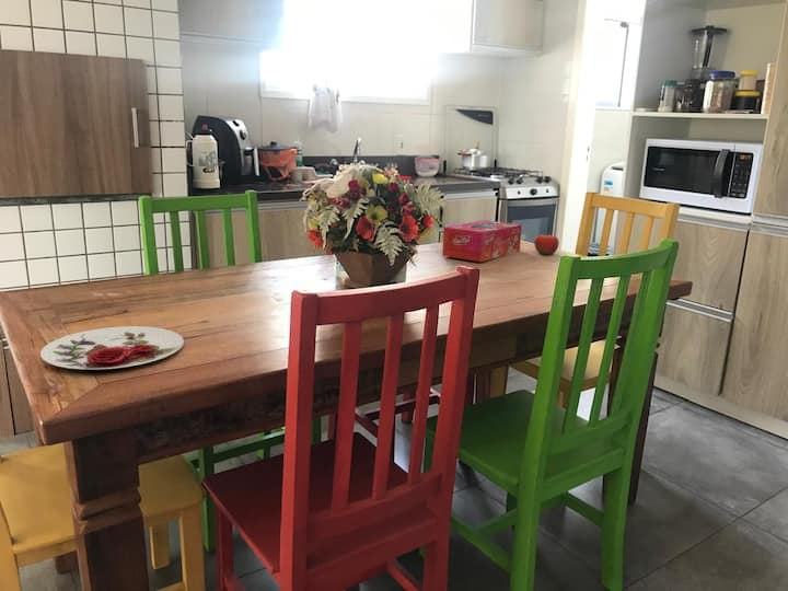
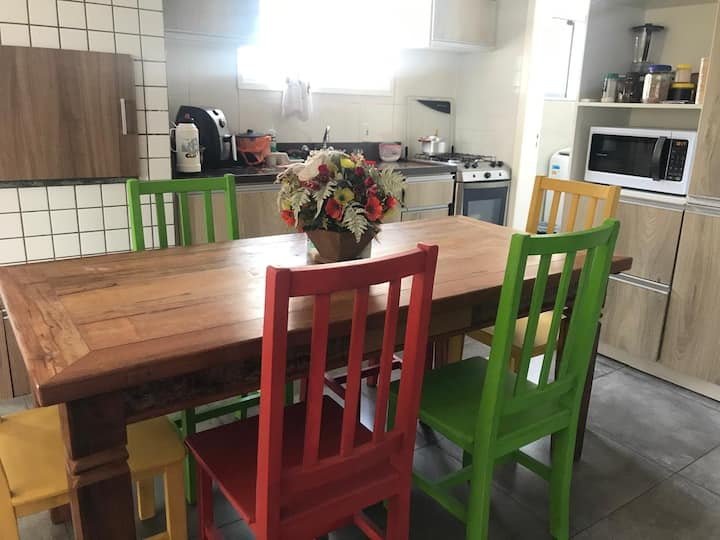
- plate [39,325,185,370]
- tissue box [441,219,523,263]
- fruit [533,231,560,256]
